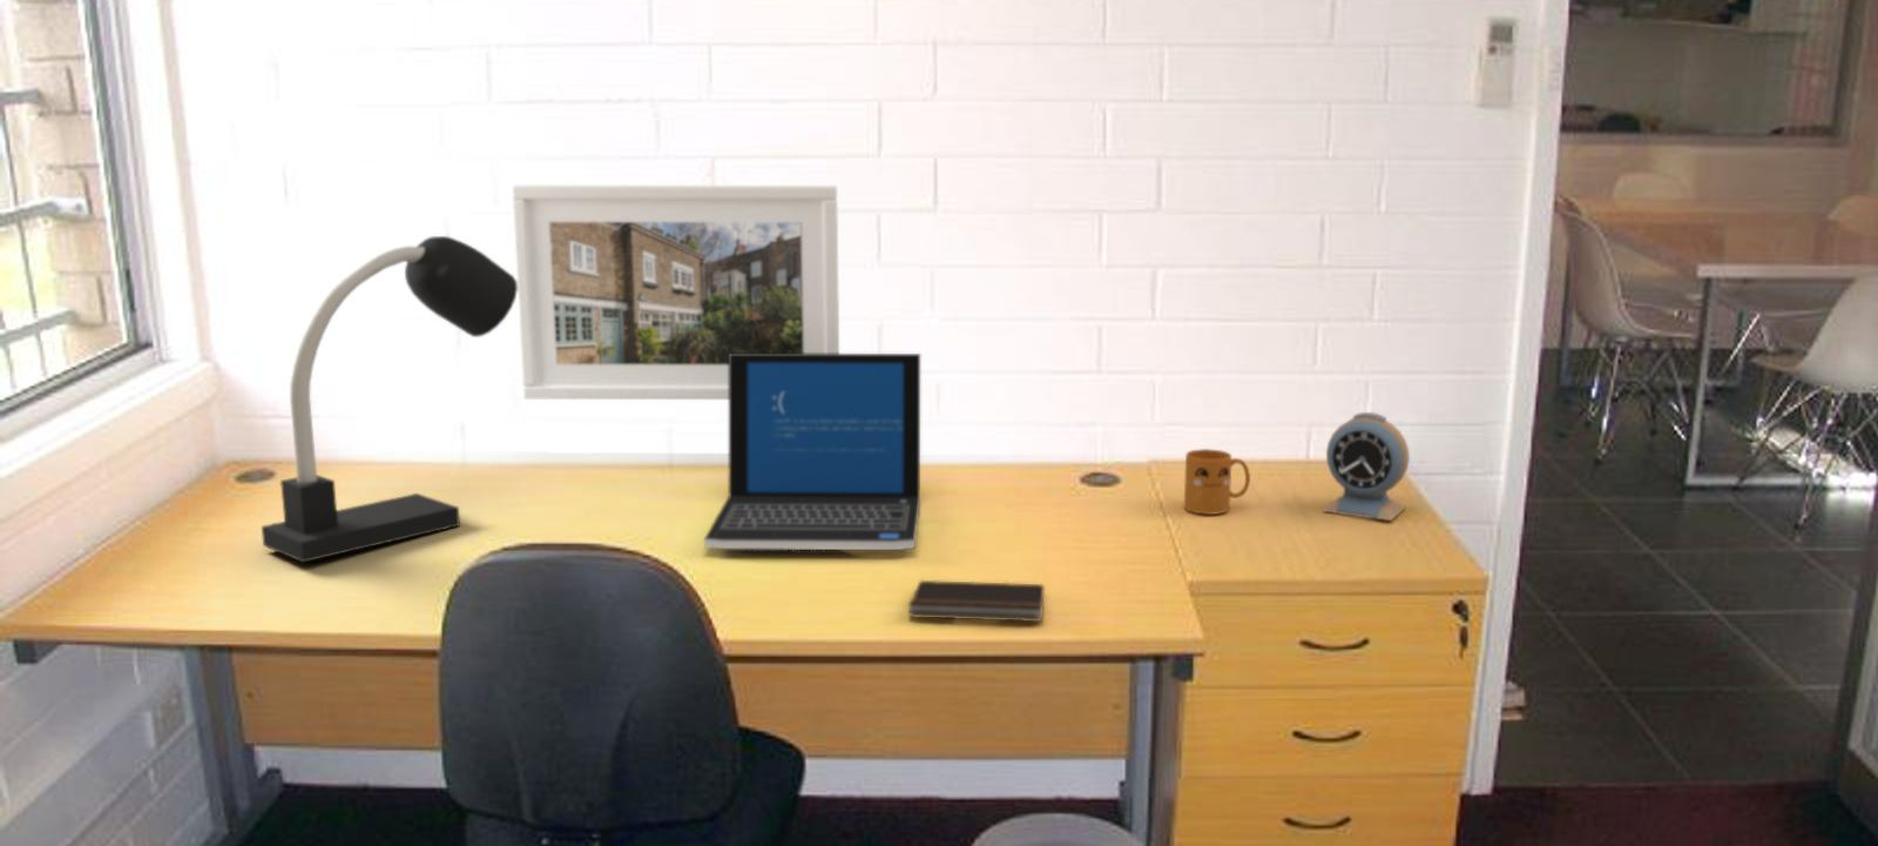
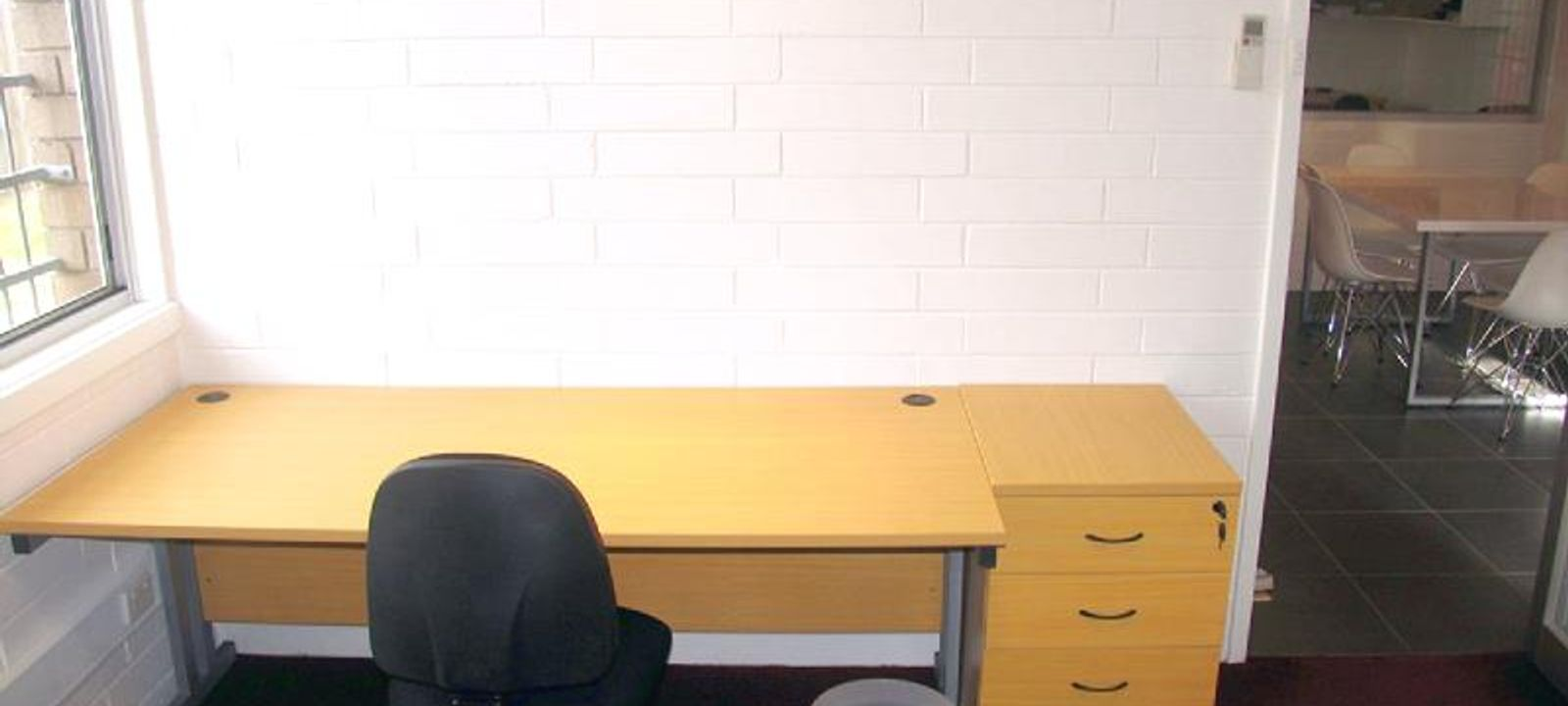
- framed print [510,185,841,400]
- laptop [703,352,921,551]
- mug [1183,448,1252,515]
- desk lamp [261,235,517,564]
- alarm clock [1321,411,1411,521]
- notebook [908,579,1046,623]
